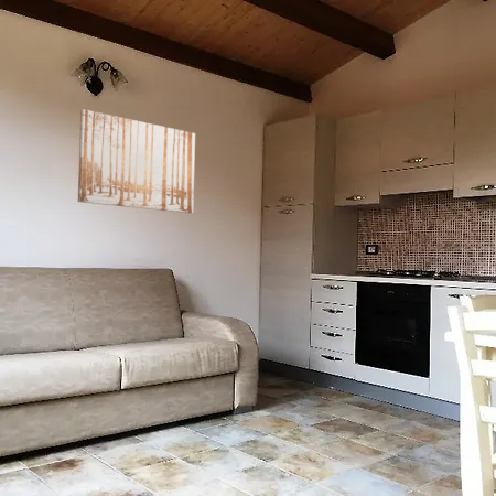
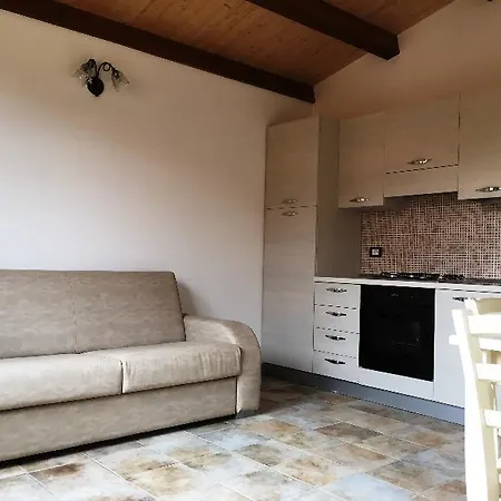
- wall art [77,108,196,214]
